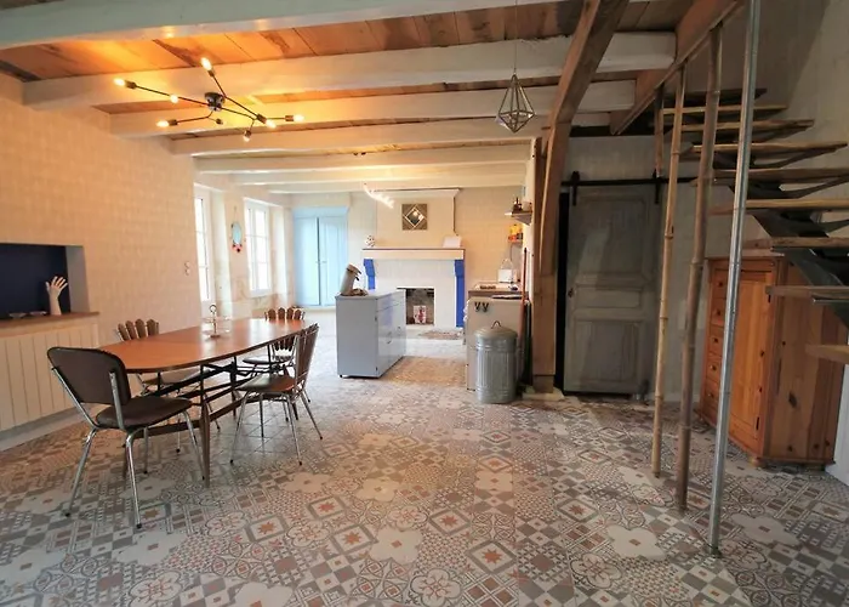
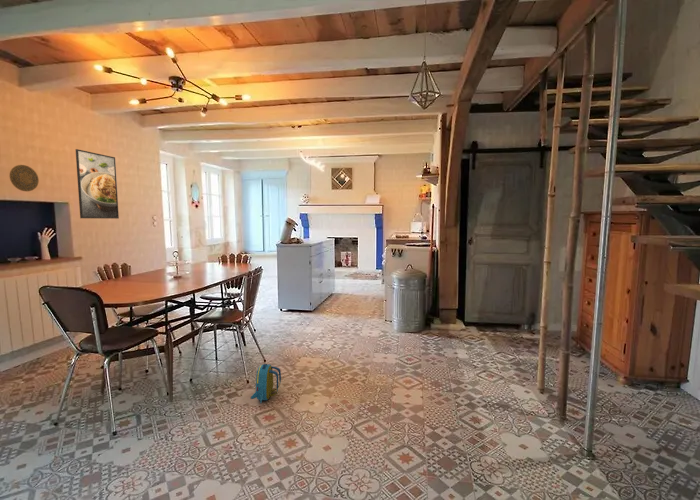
+ backpack [250,363,282,404]
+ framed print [75,148,120,220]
+ decorative plate [9,164,40,192]
